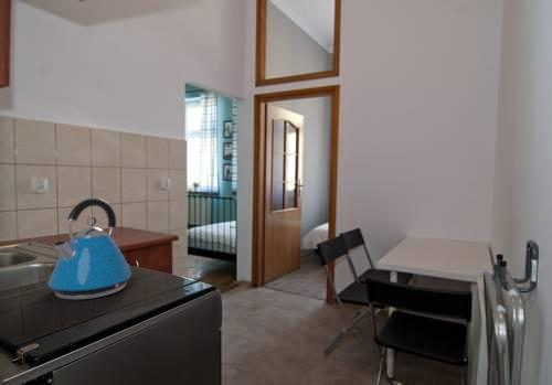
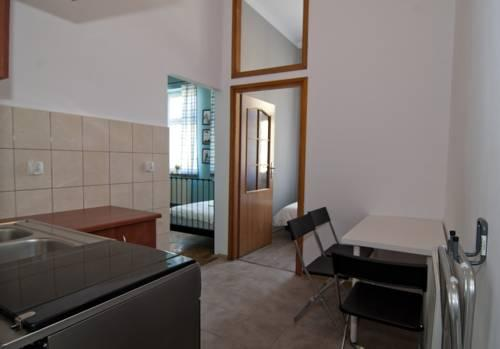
- kettle [47,197,132,301]
